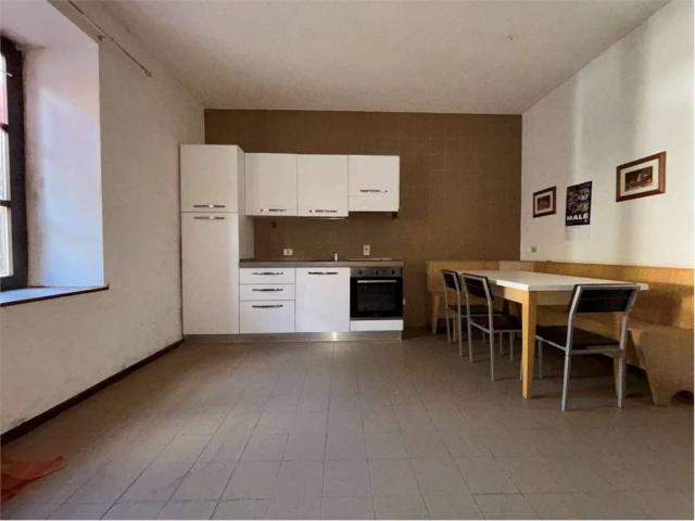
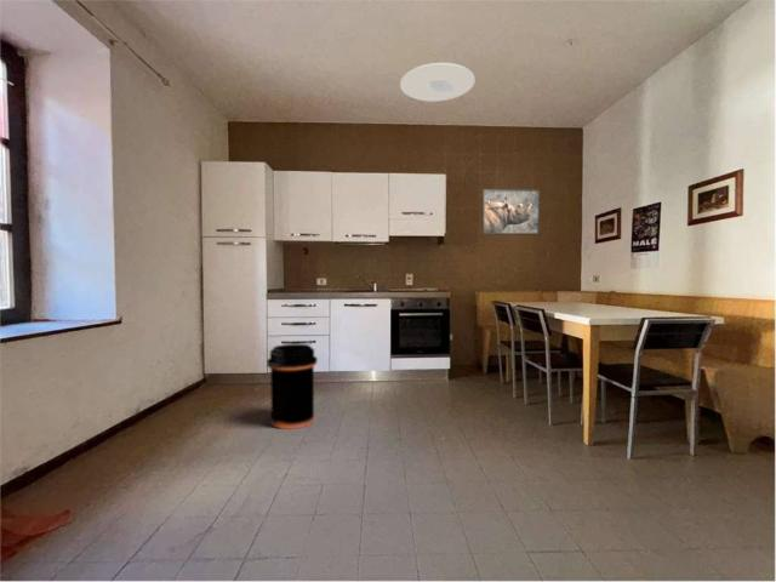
+ trash can [266,343,319,430]
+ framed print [481,188,541,236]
+ ceiling light [399,62,477,103]
